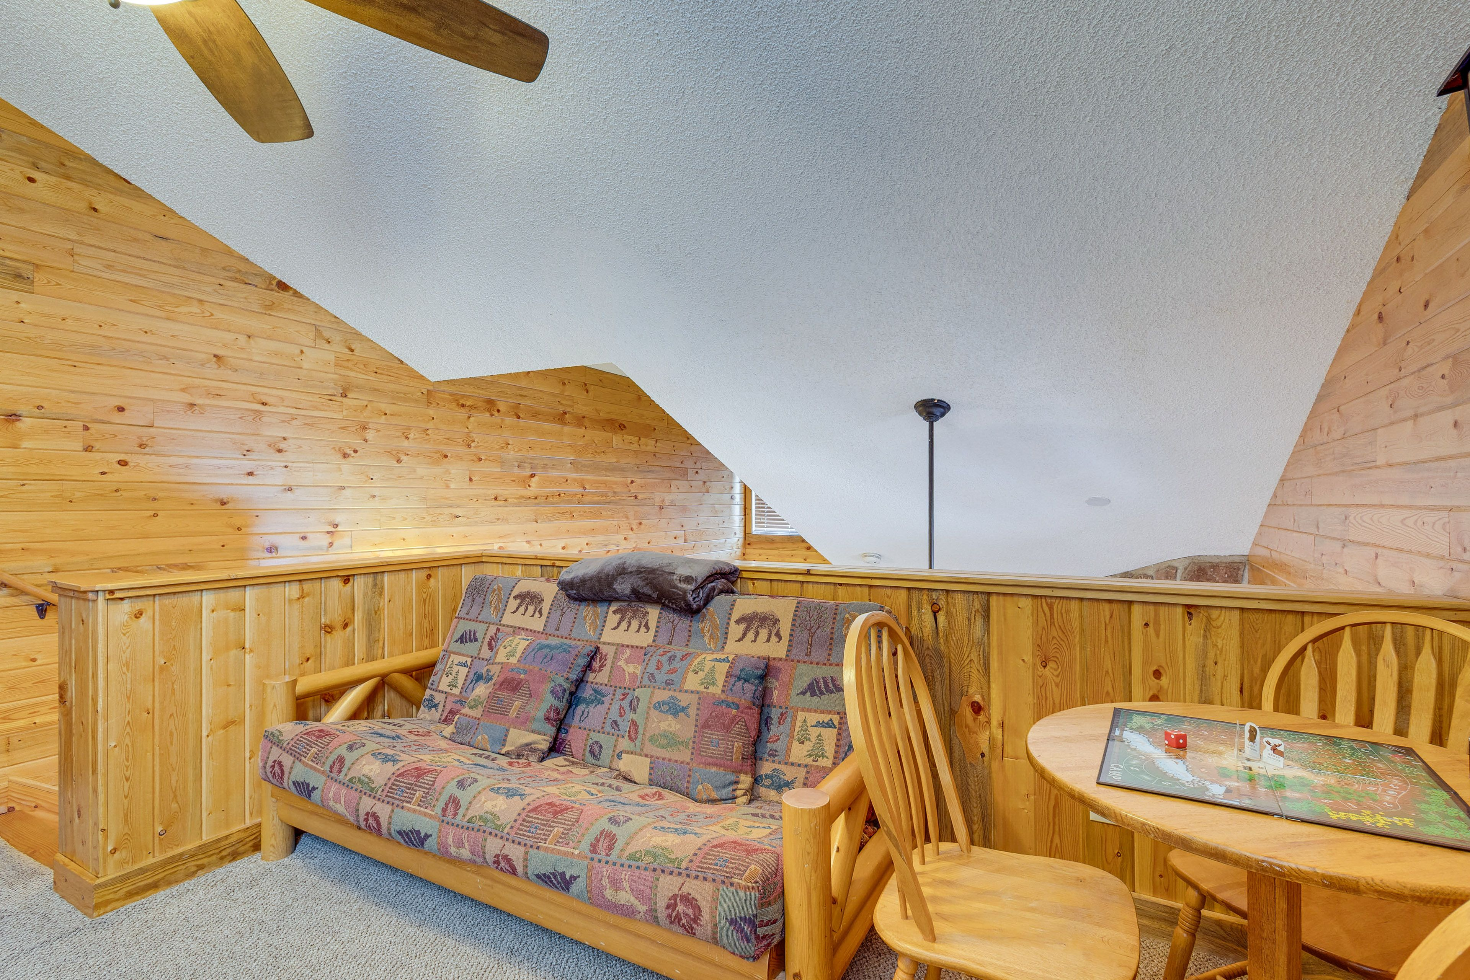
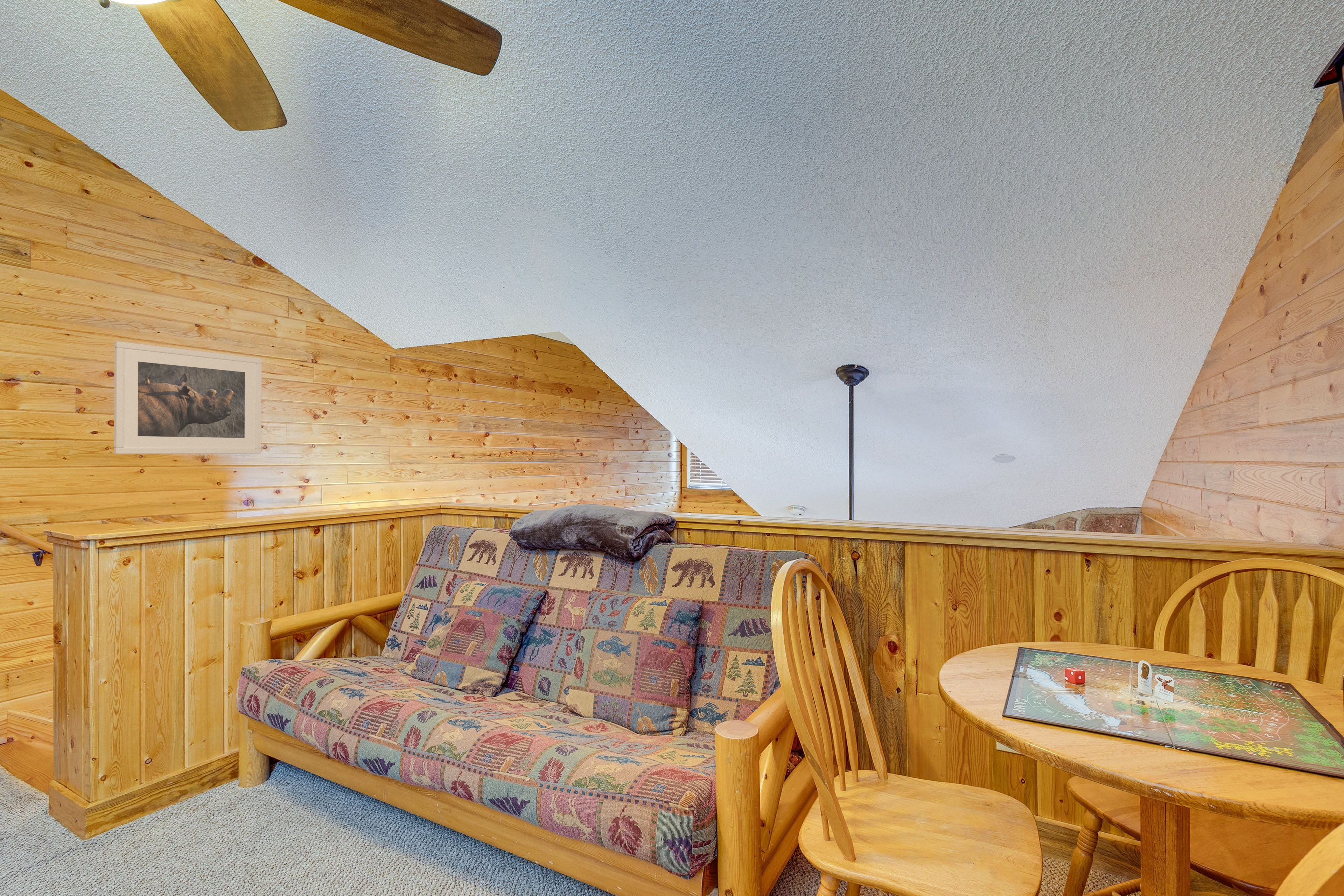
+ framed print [114,341,262,454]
